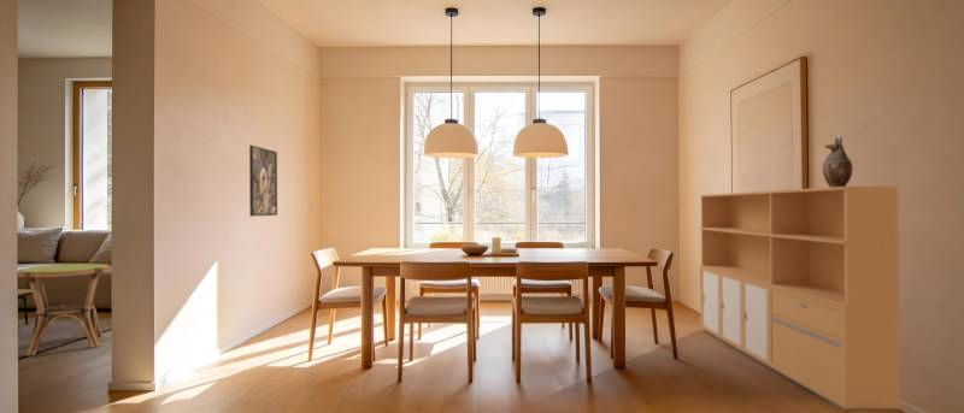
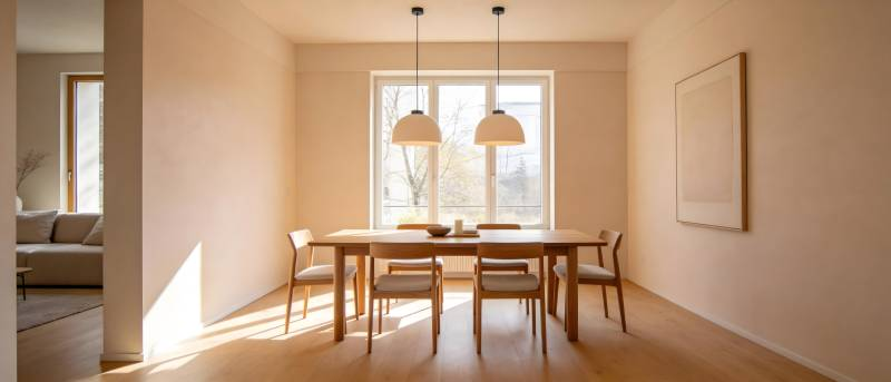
- decorative vase [822,136,854,188]
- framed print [248,144,278,218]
- side table [17,262,112,356]
- storage cabinet [698,185,901,412]
